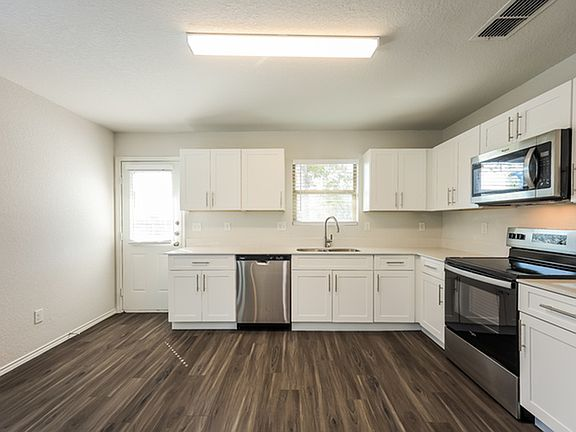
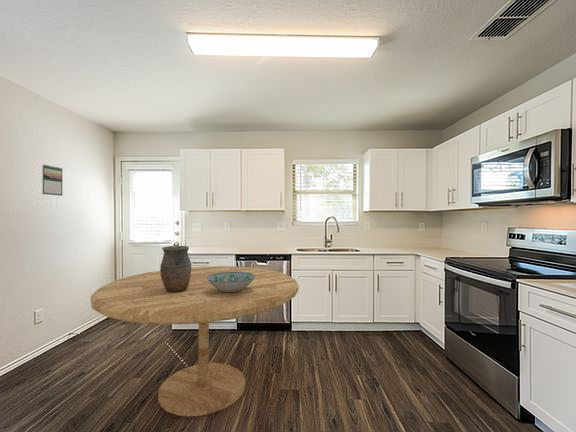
+ vase [159,245,192,292]
+ decorative bowl [207,272,255,293]
+ dining table [90,265,300,417]
+ calendar [41,164,63,197]
